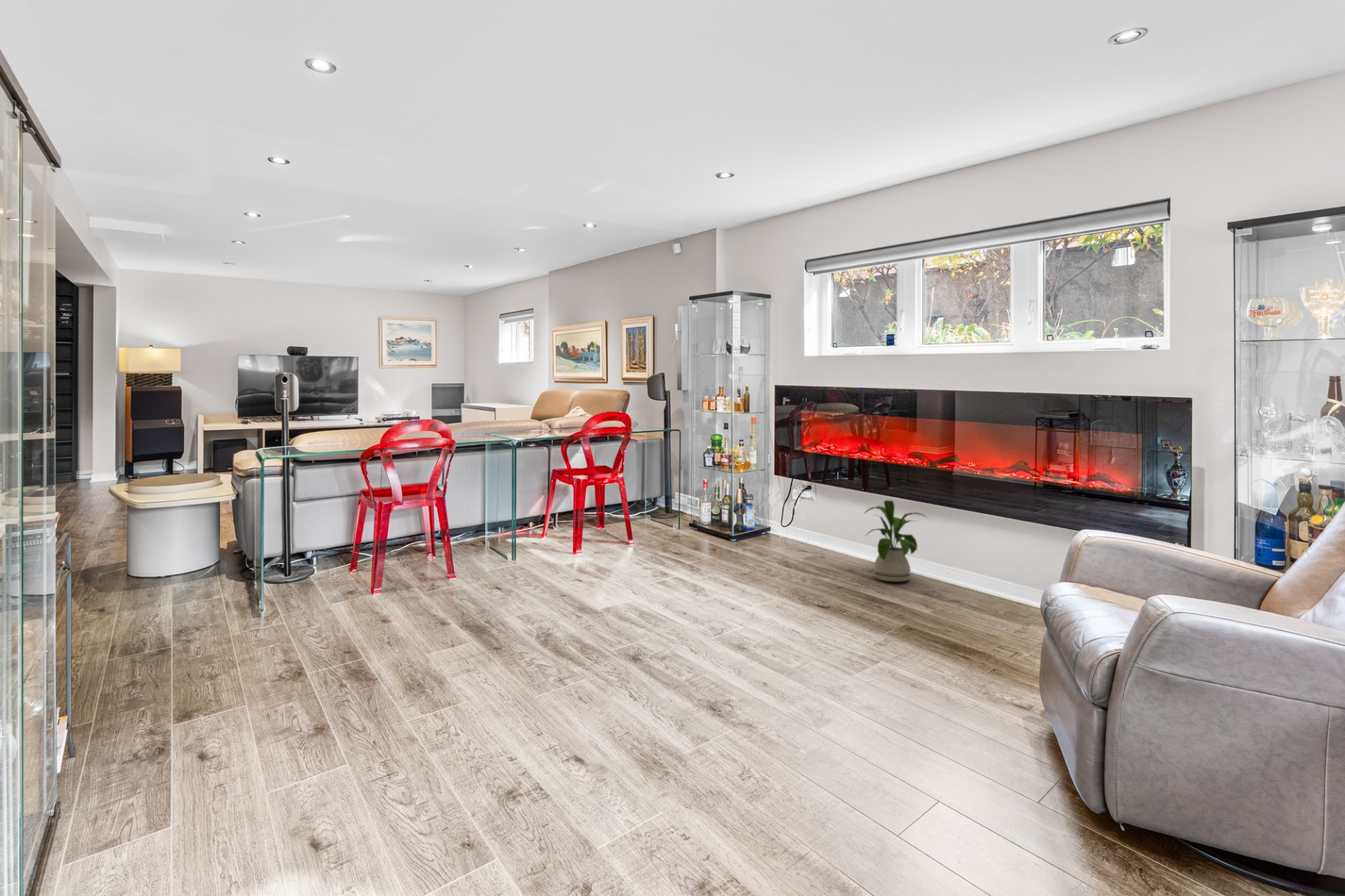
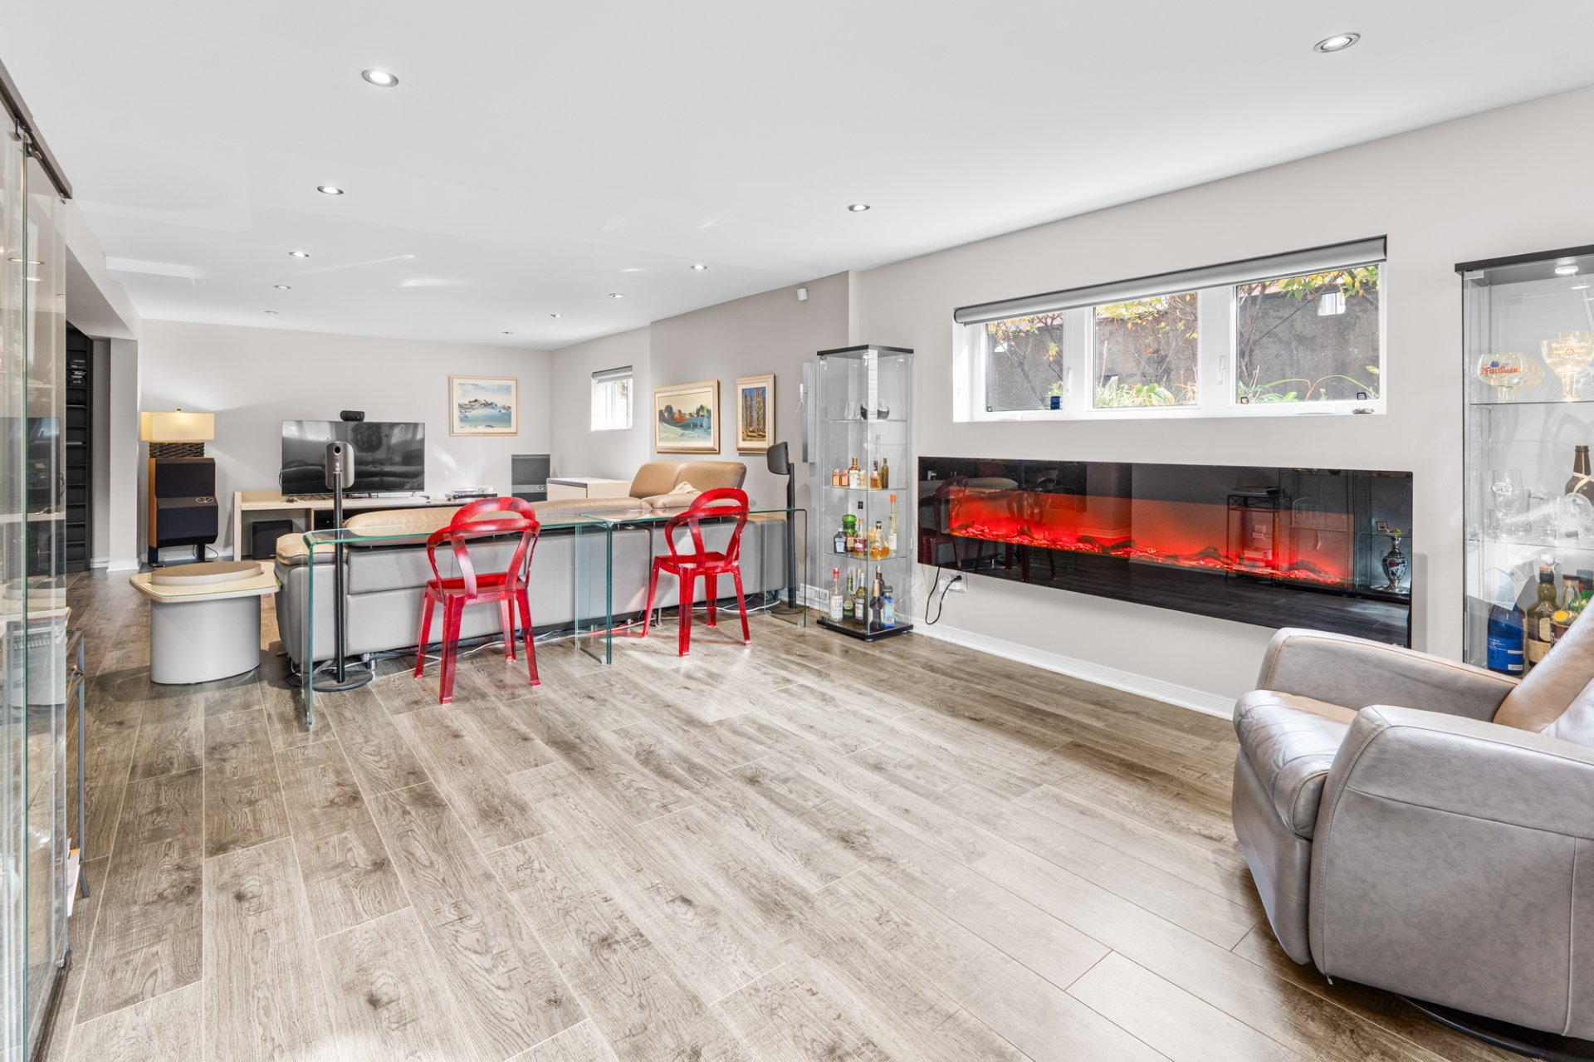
- house plant [863,499,929,582]
